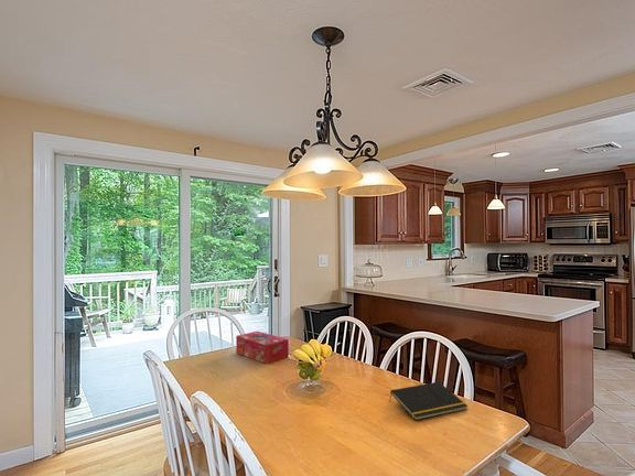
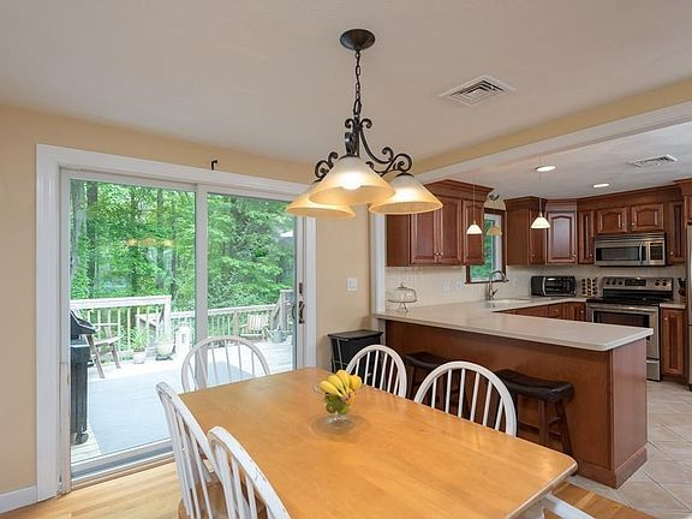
- tissue box [235,331,290,365]
- notepad [388,381,469,422]
